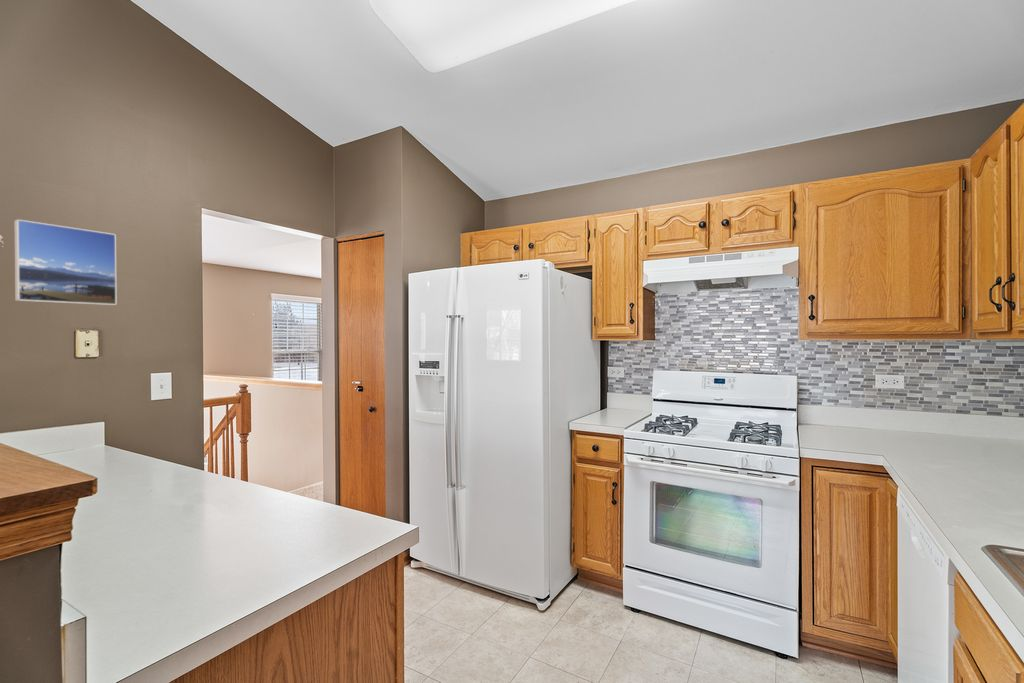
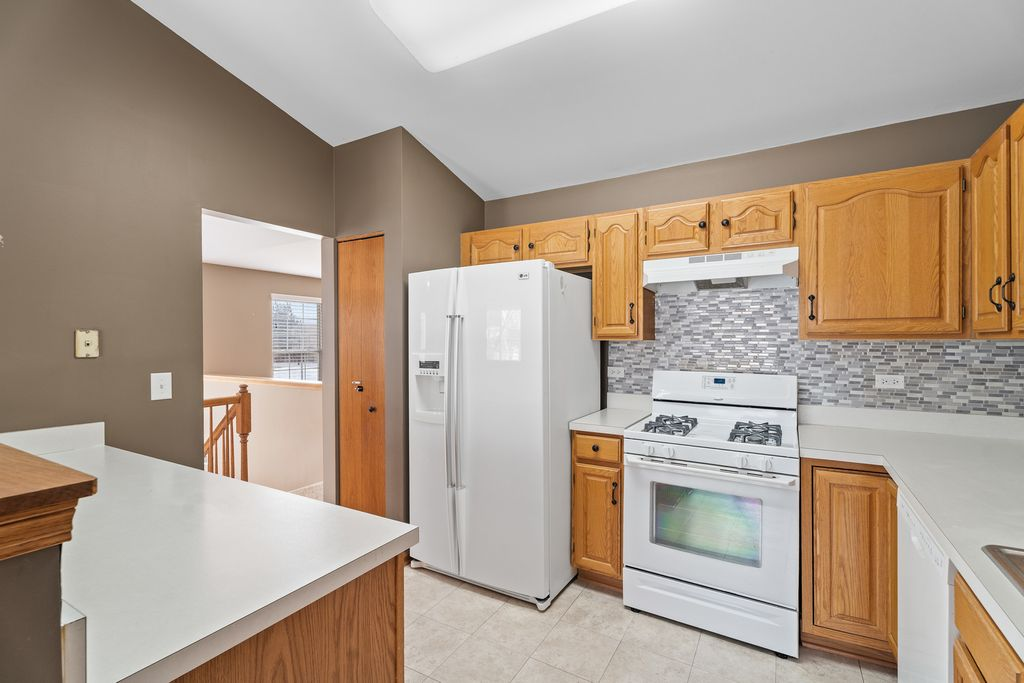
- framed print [13,218,118,306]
